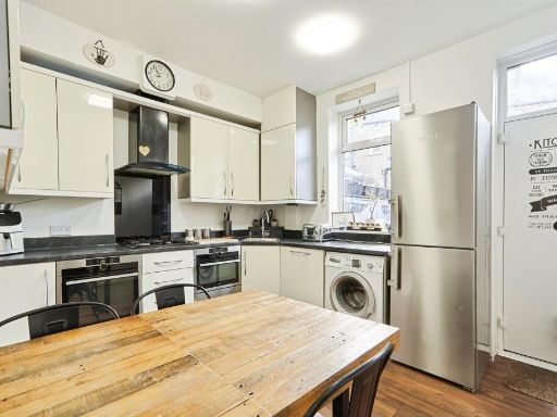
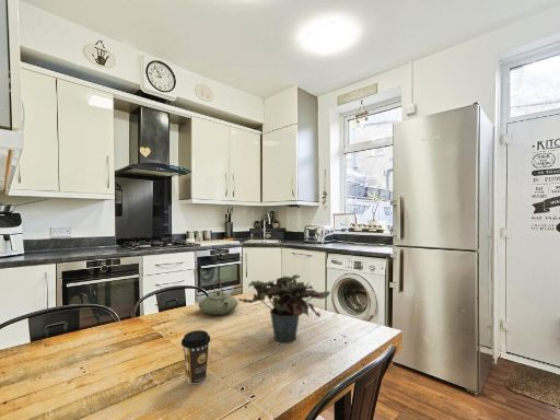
+ potted plant [236,273,331,343]
+ coffee cup [180,329,211,385]
+ teapot [197,279,240,316]
